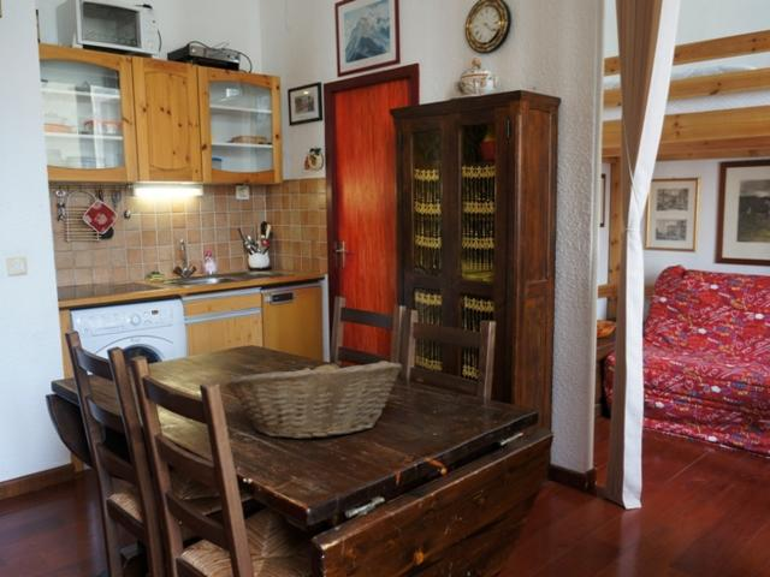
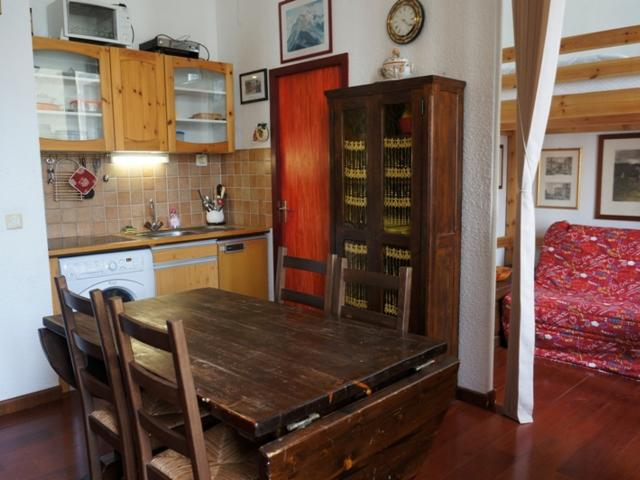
- fruit basket [224,357,403,440]
